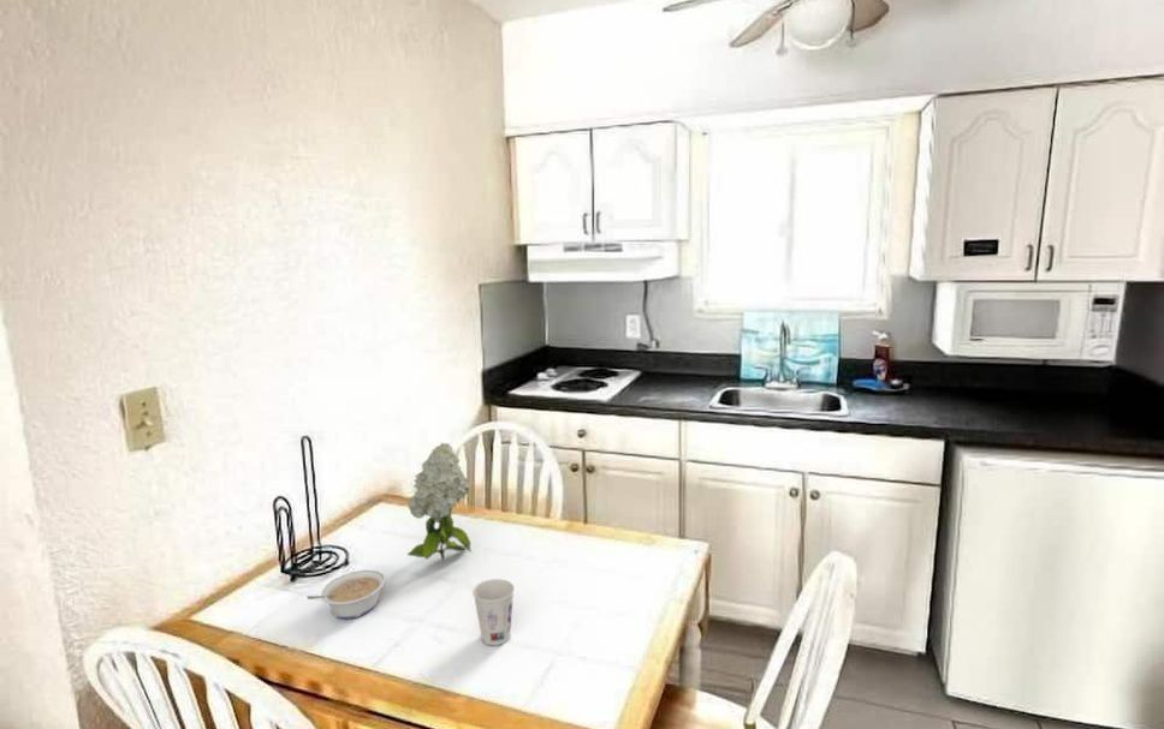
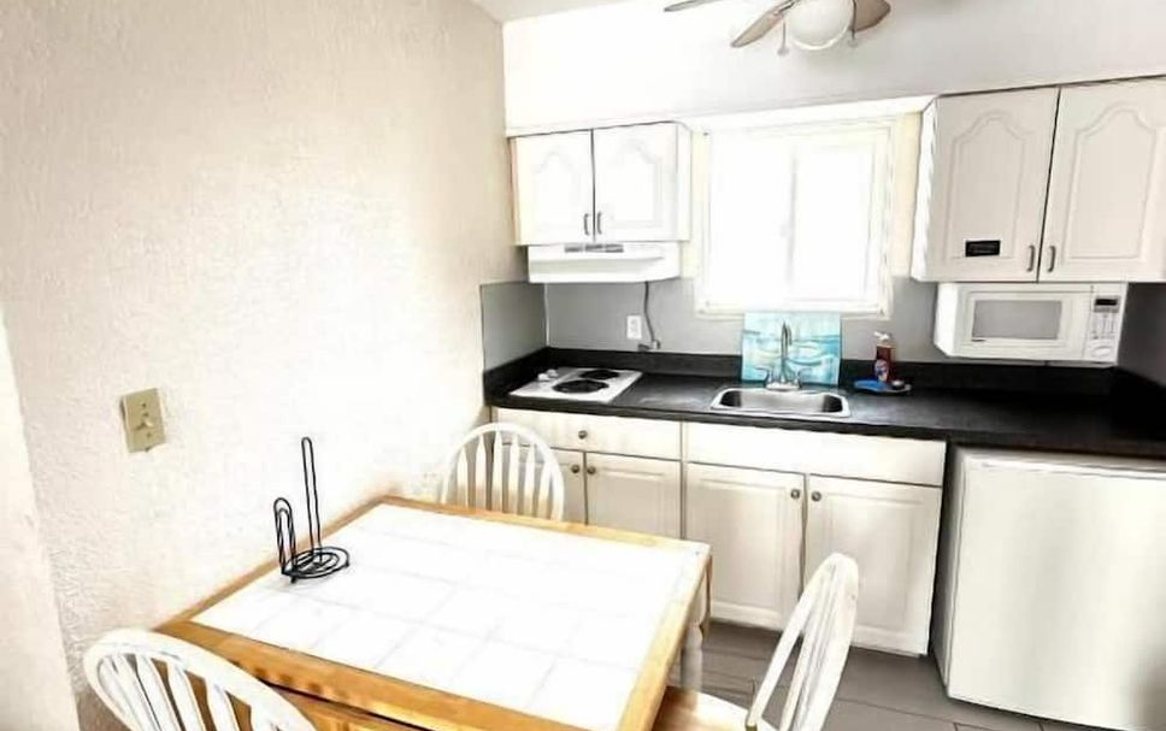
- flower [405,442,473,562]
- legume [305,569,386,620]
- cup [471,578,516,646]
